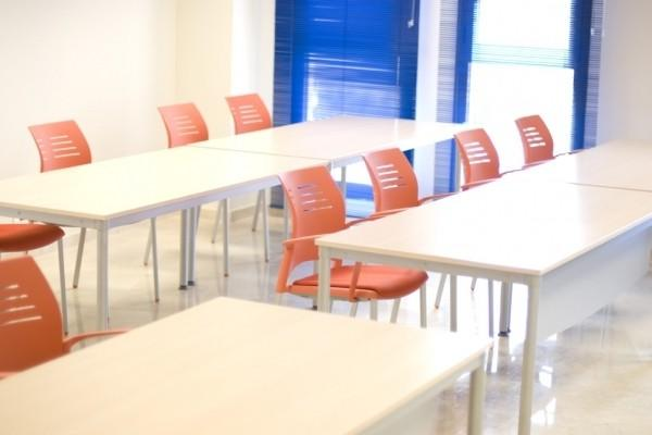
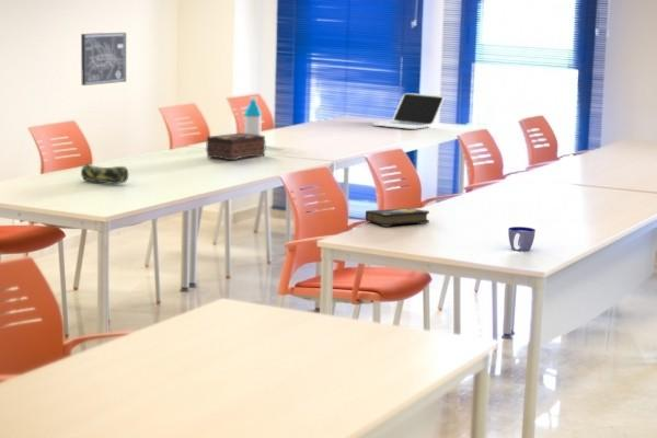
+ water bottle [243,95,263,136]
+ cup [507,226,537,253]
+ wall art [80,32,127,87]
+ hardback book [365,207,430,228]
+ laptop [372,92,445,130]
+ pencil case [80,163,129,185]
+ tissue box [205,132,266,161]
